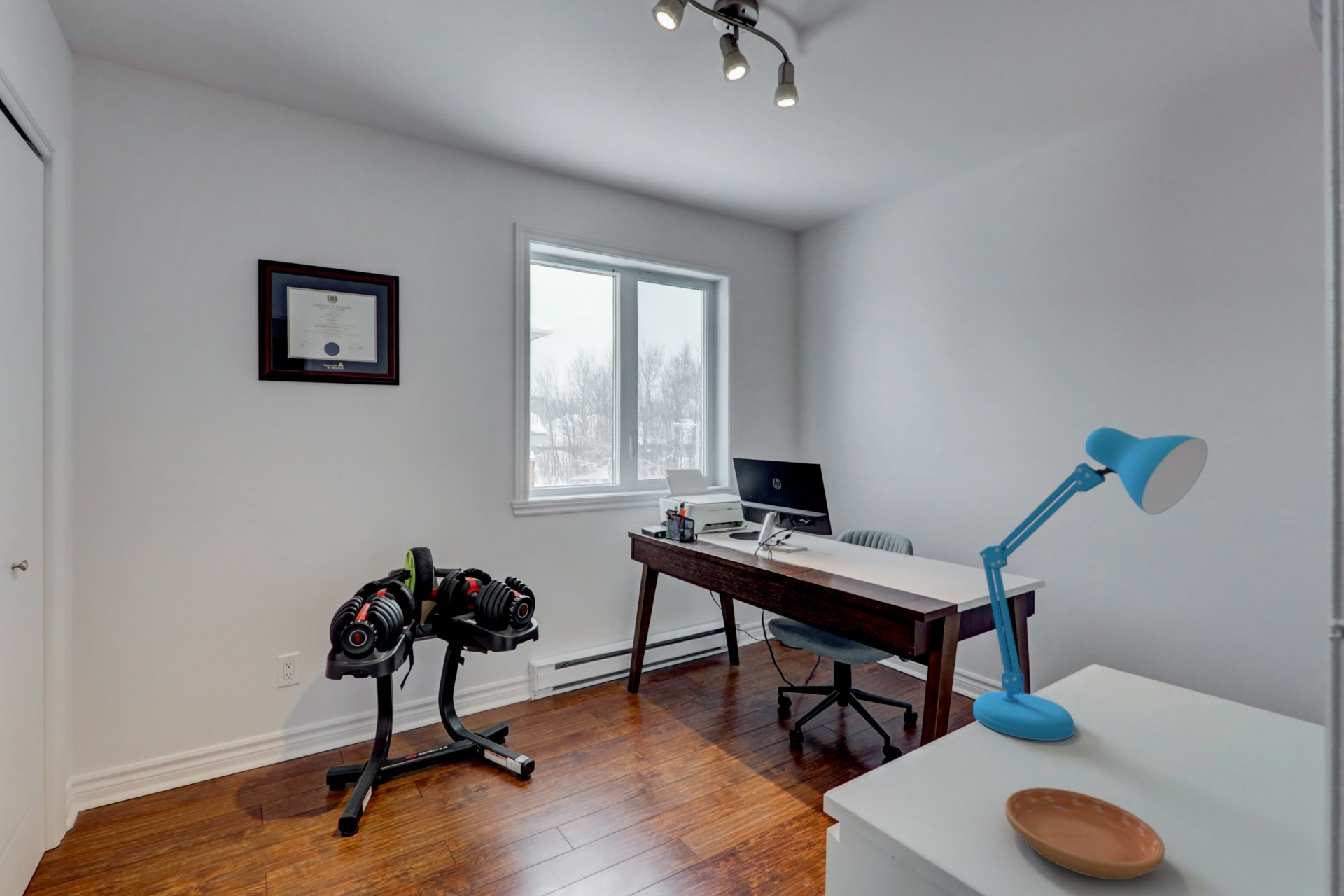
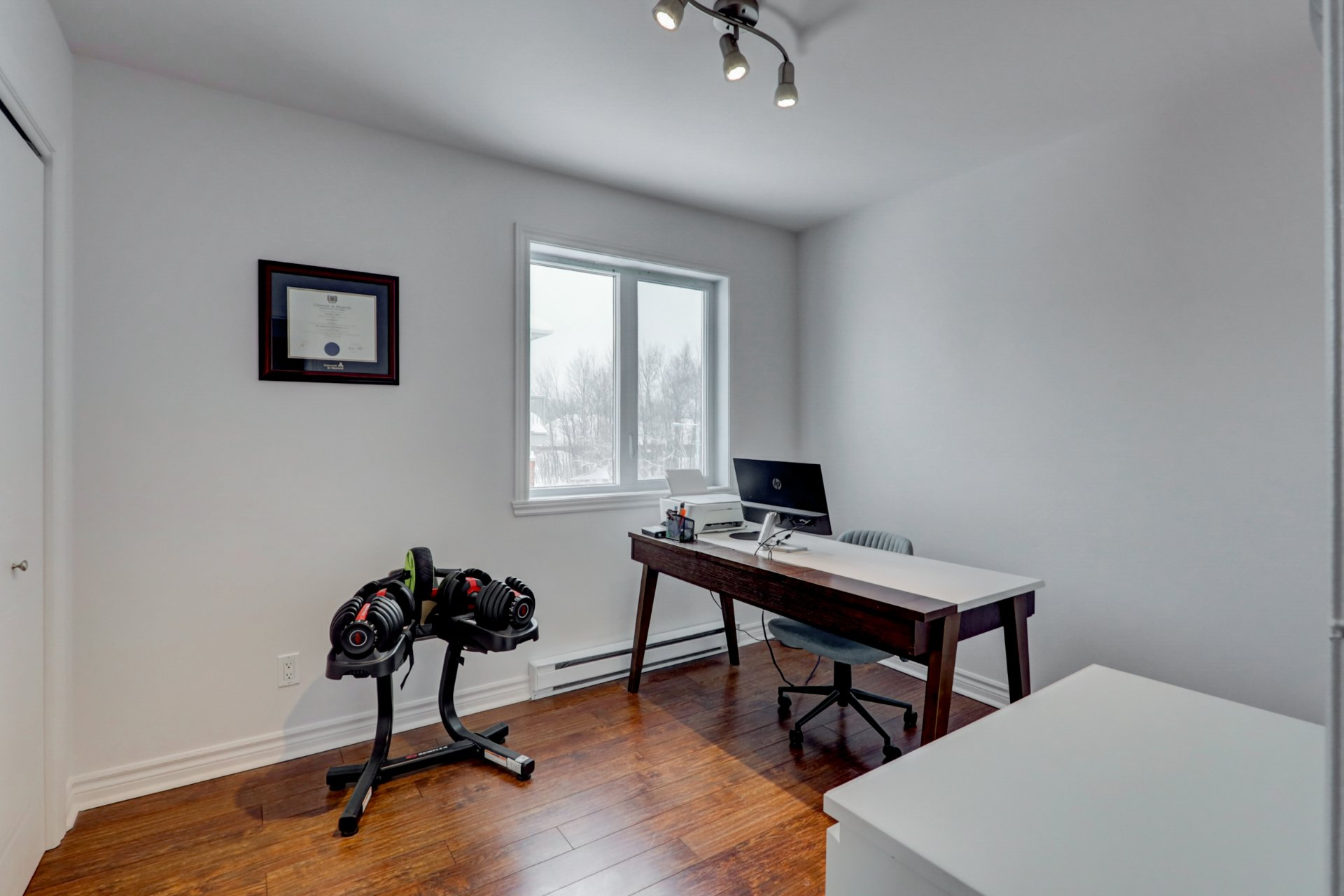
- saucer [1005,787,1166,881]
- desk lamp [972,426,1209,741]
